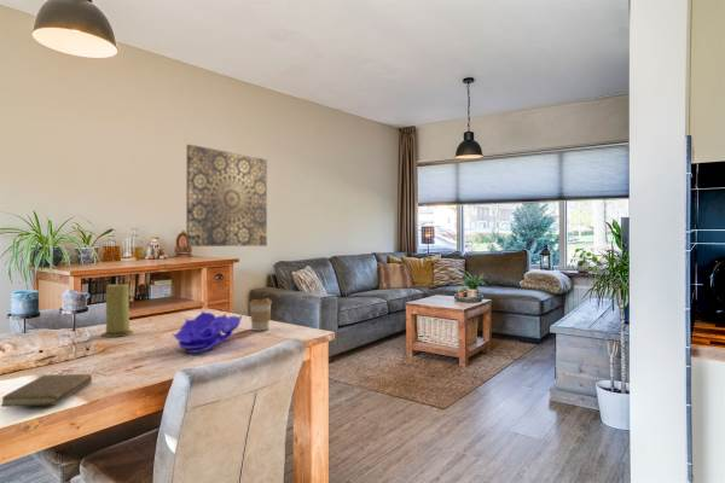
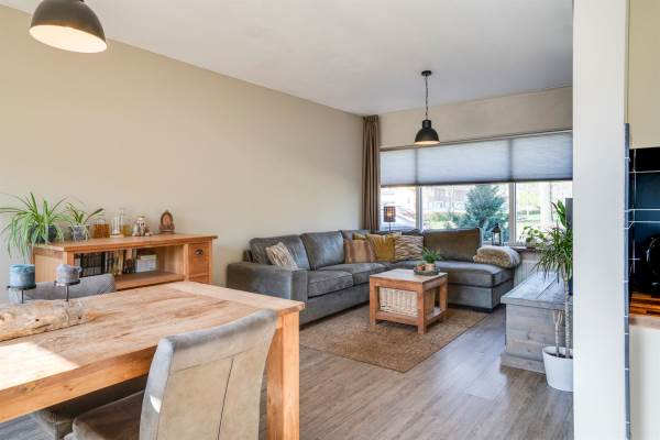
- decorative bowl [170,309,244,354]
- coffee cup [248,297,273,332]
- book [0,372,106,408]
- wall art [185,144,268,248]
- candle [100,283,135,338]
